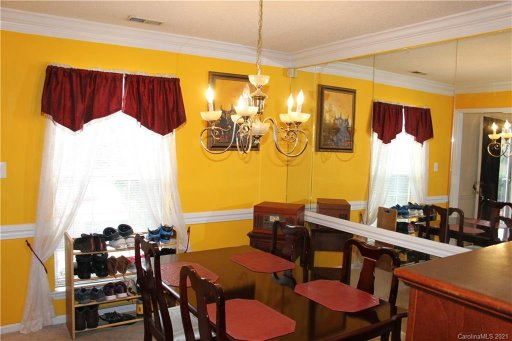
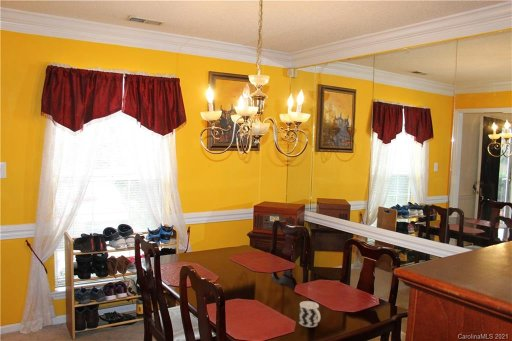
+ cup [298,300,321,328]
